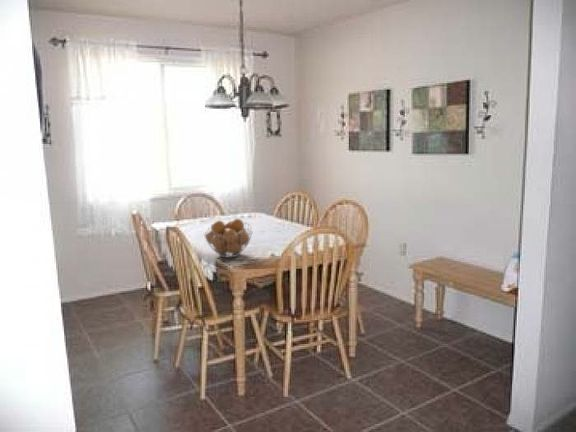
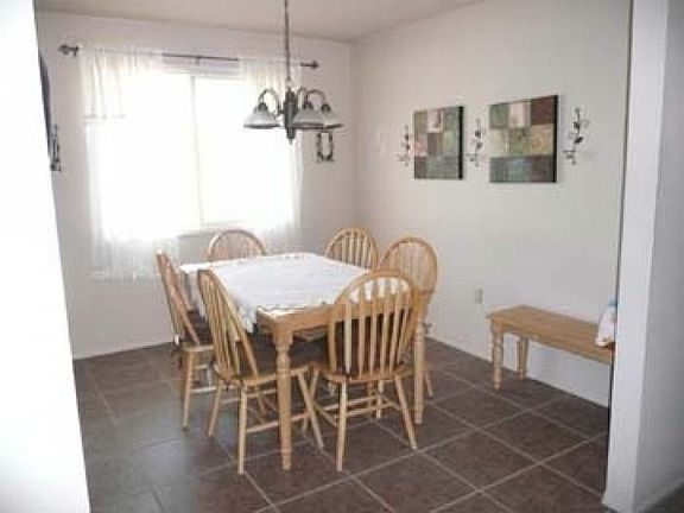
- fruit basket [203,218,254,258]
